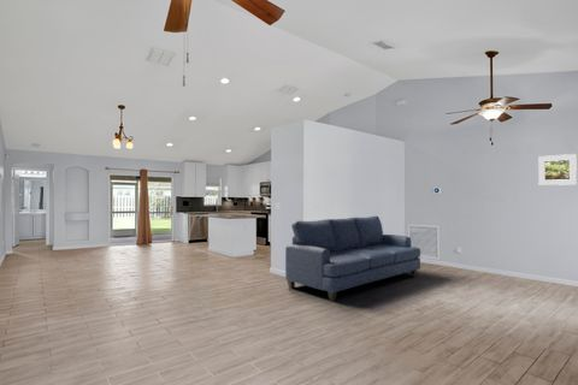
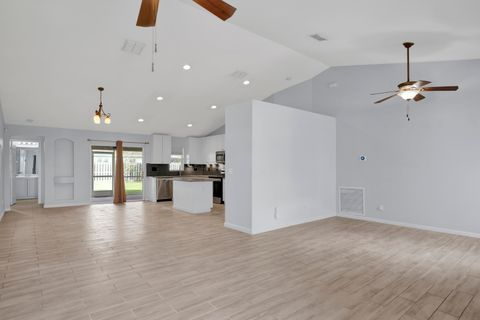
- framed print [537,153,578,186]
- sofa [284,215,421,302]
